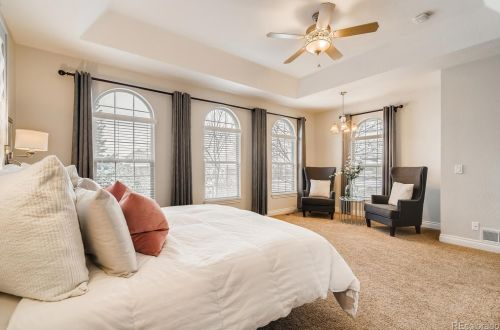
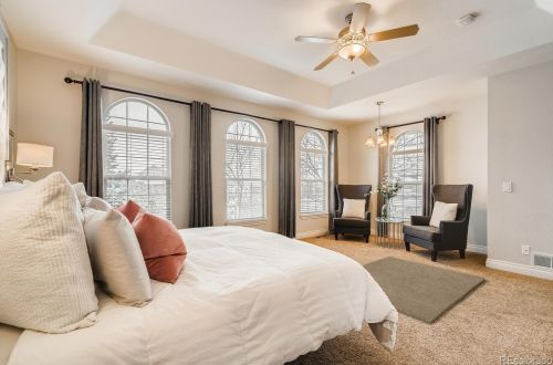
+ rug [362,255,486,324]
